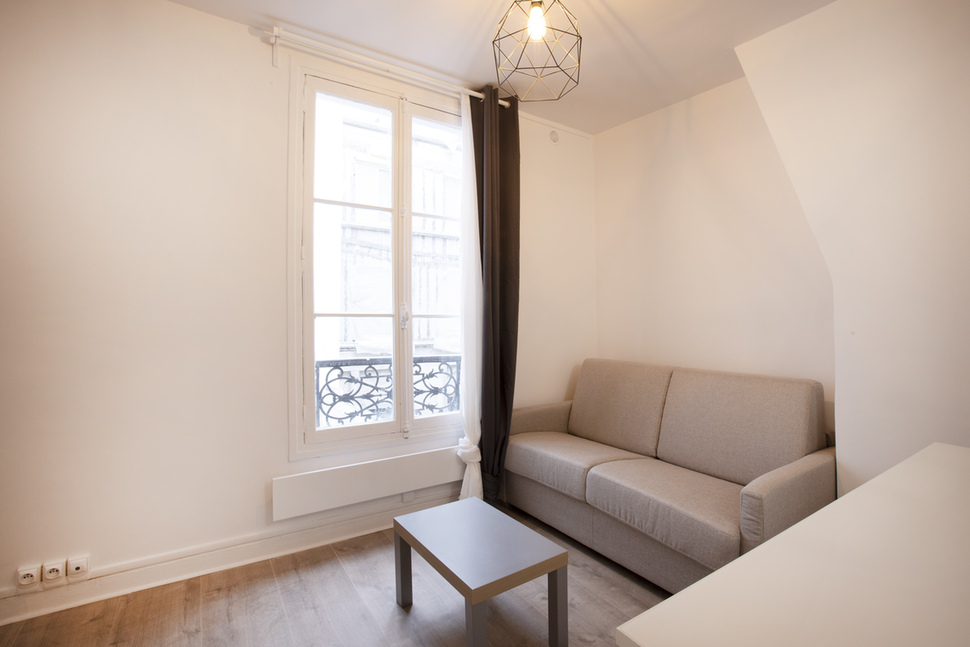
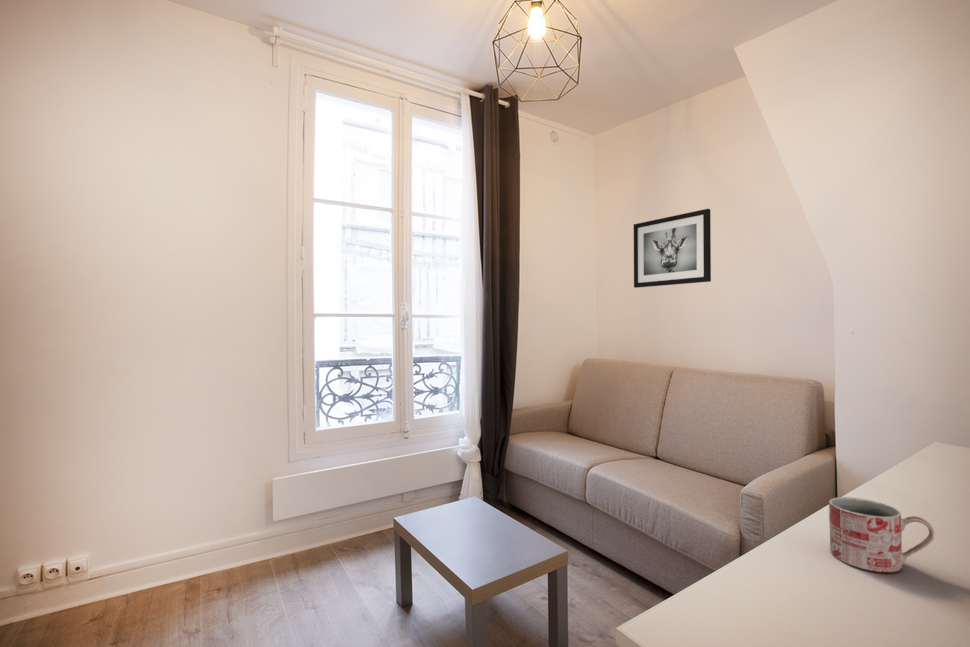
+ wall art [633,208,712,289]
+ mug [828,496,935,574]
